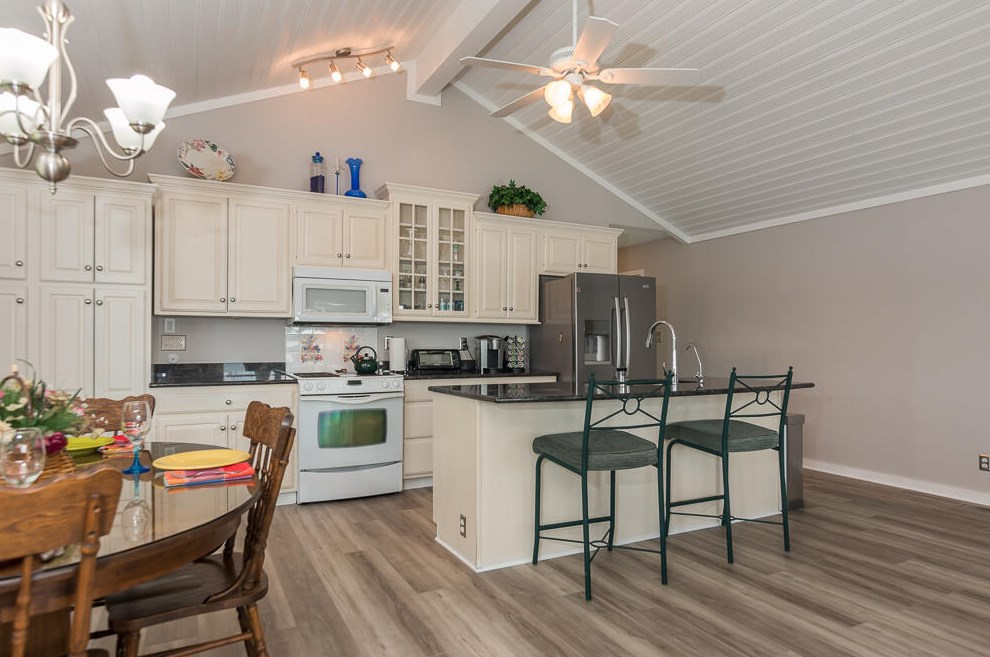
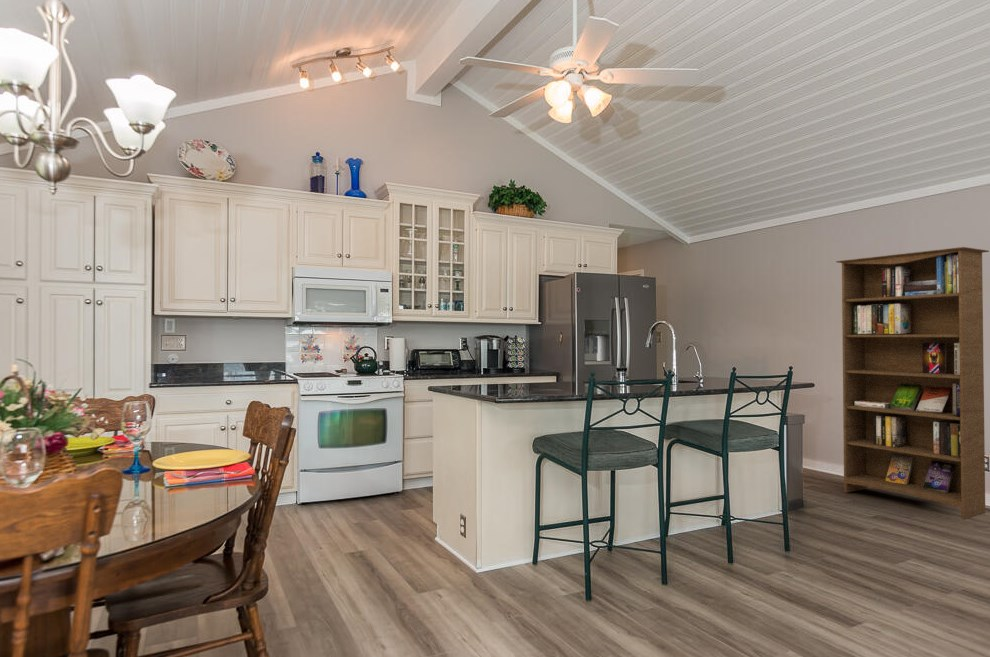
+ bookcase [835,246,990,520]
